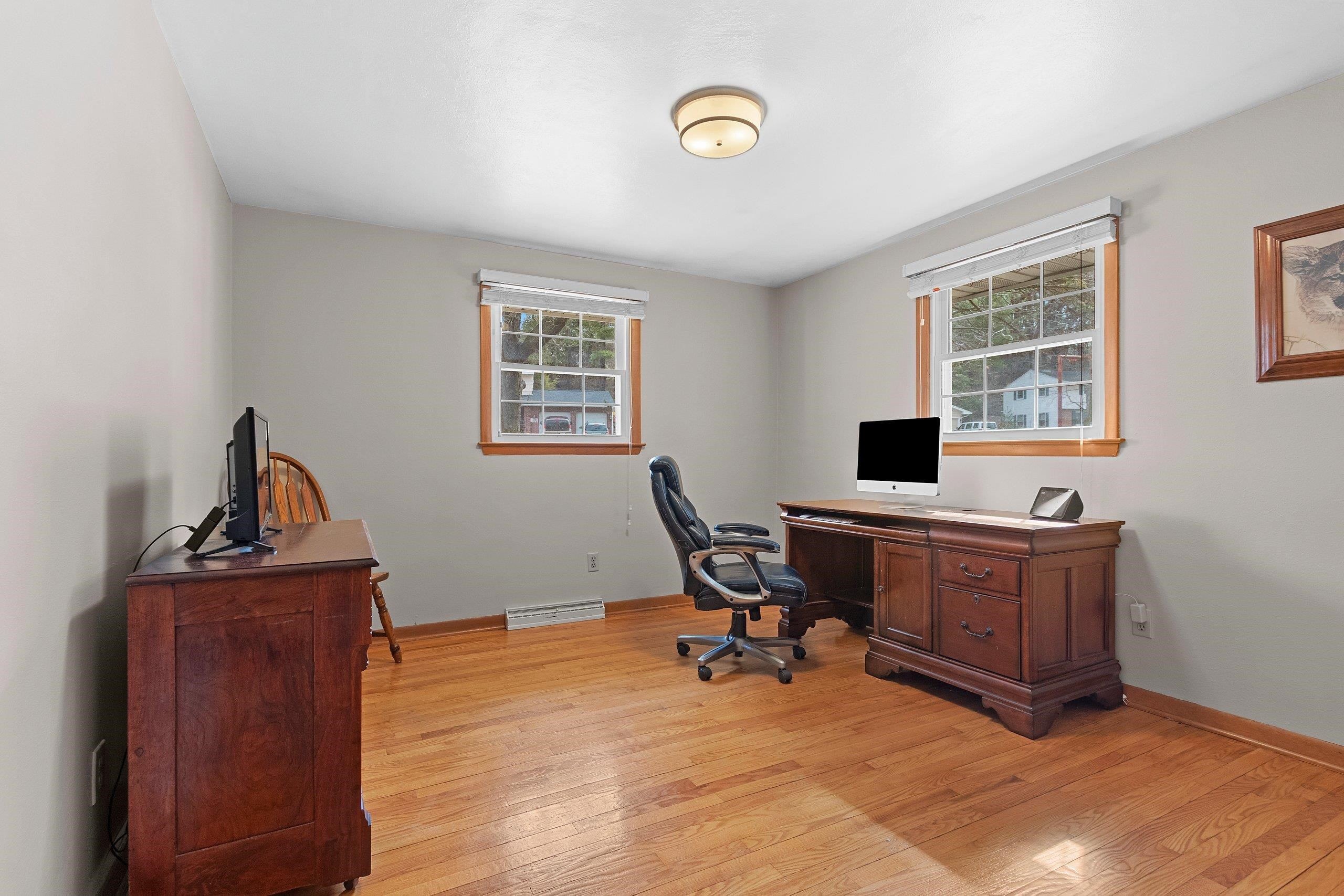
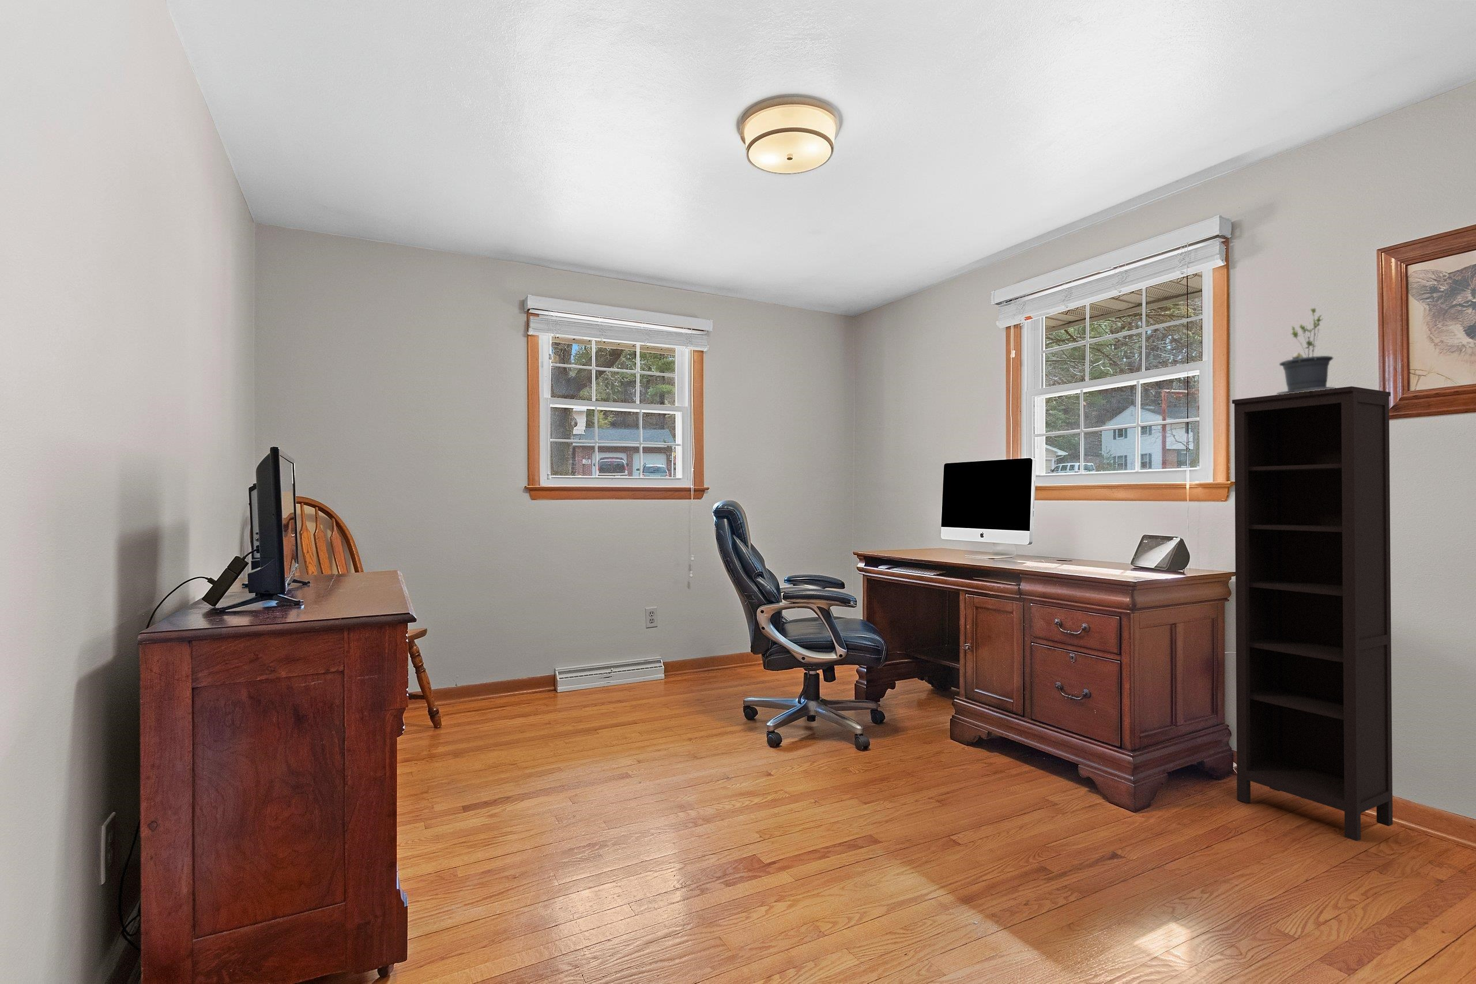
+ potted plant [1274,308,1337,395]
+ bookcase [1231,385,1393,841]
